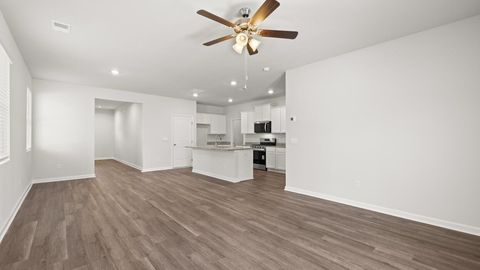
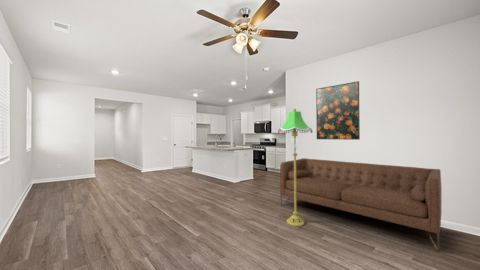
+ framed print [315,80,361,141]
+ floor lamp [277,108,313,227]
+ sofa [279,157,443,252]
